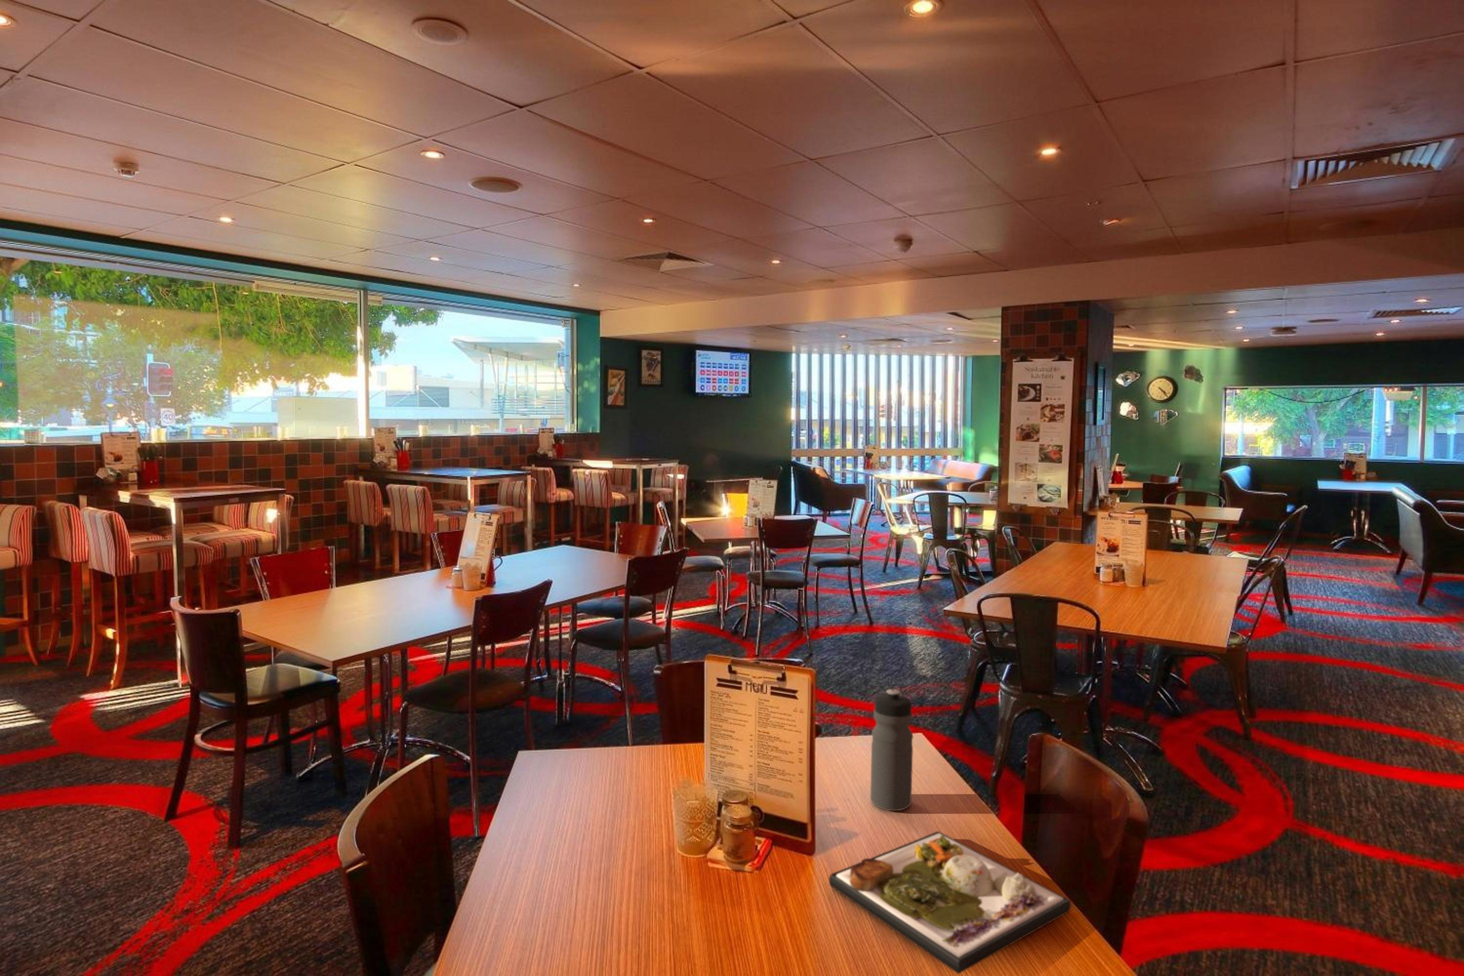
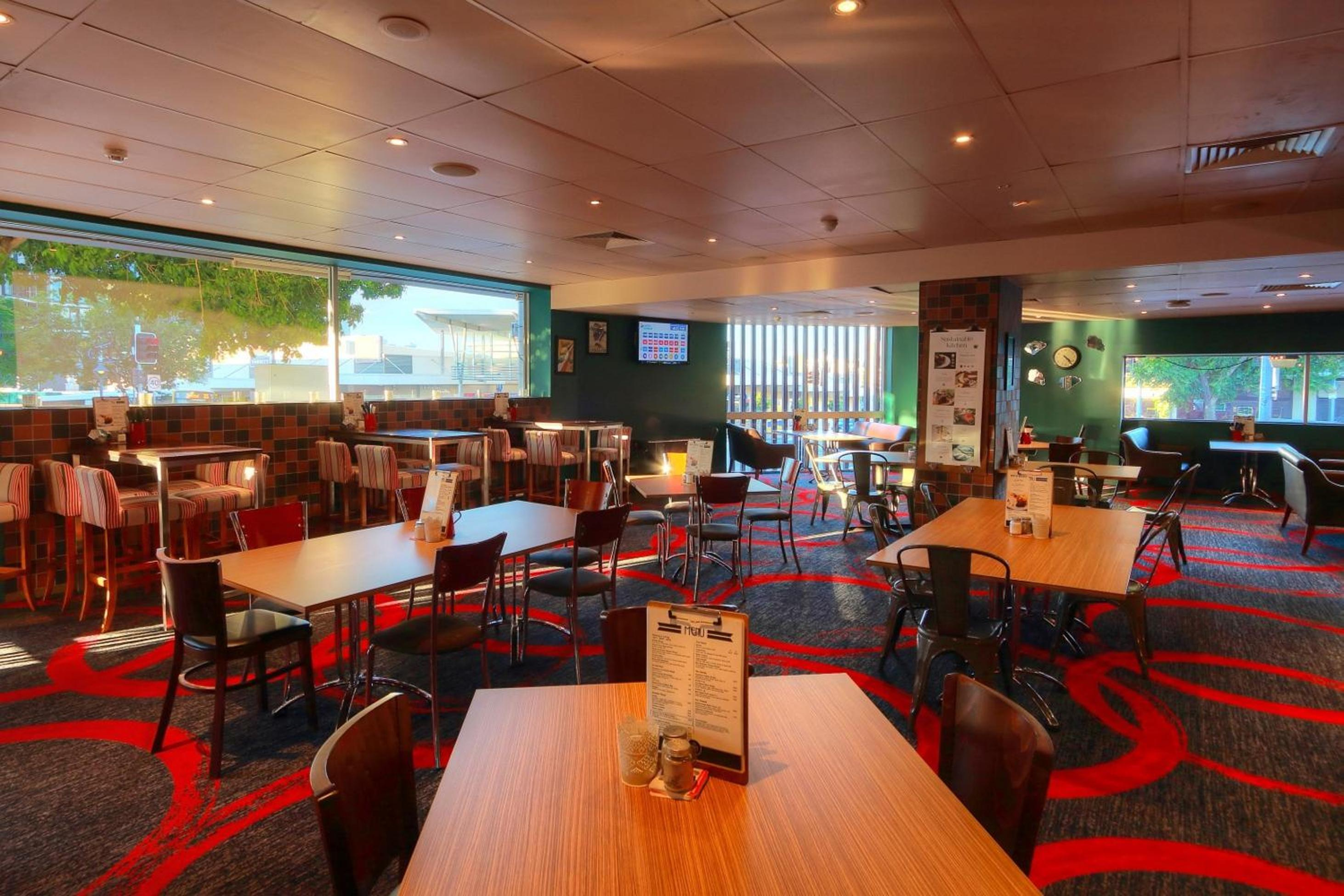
- dinner plate [828,831,1072,975]
- water bottle [870,688,914,812]
